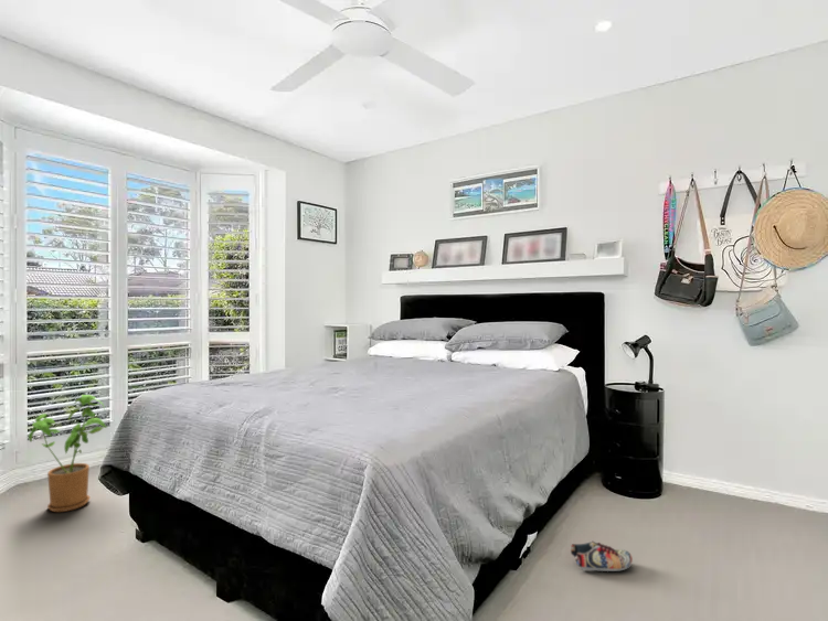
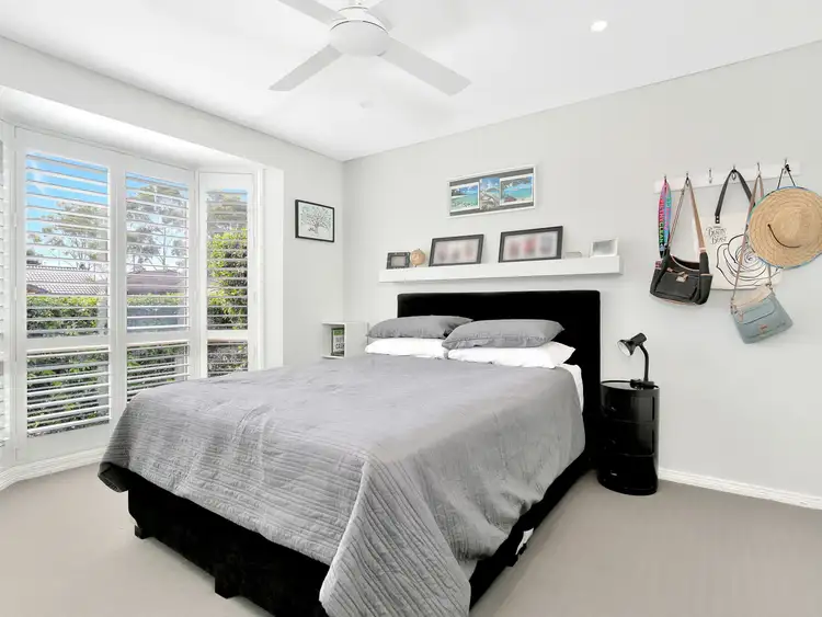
- house plant [28,394,108,513]
- shoe [570,540,634,572]
